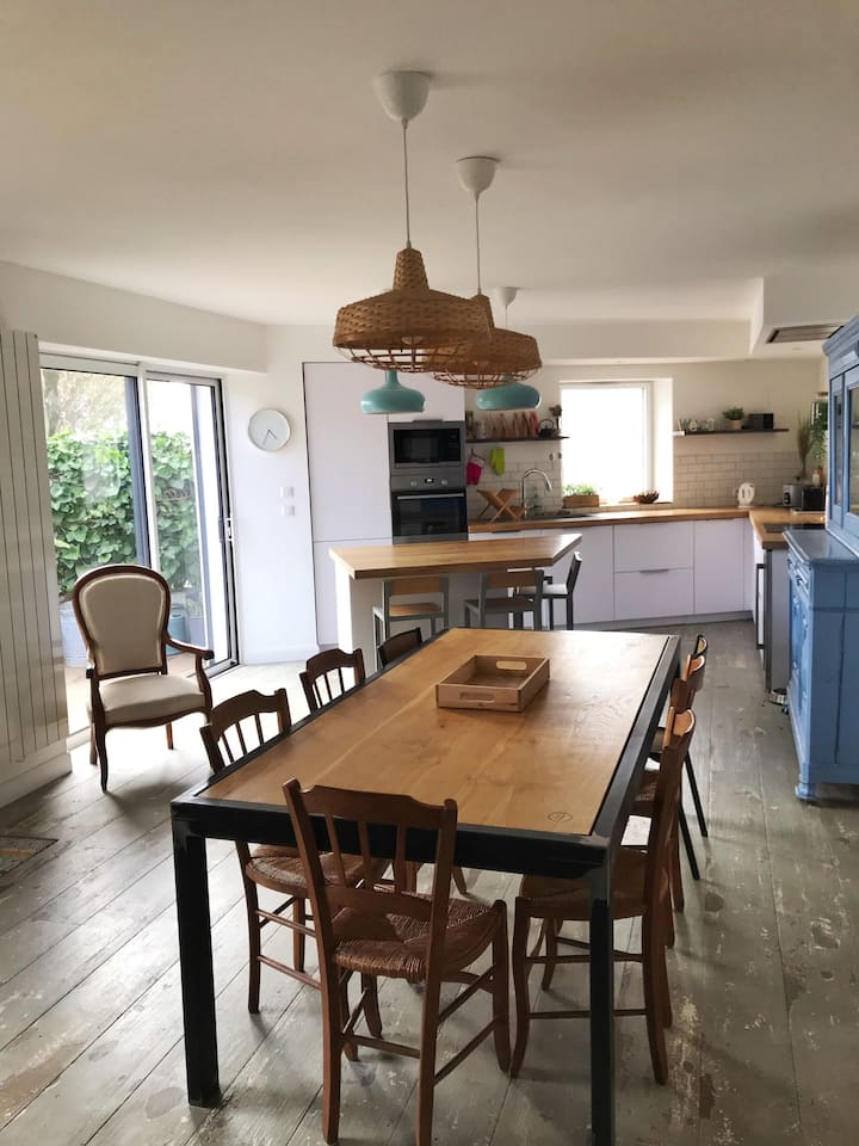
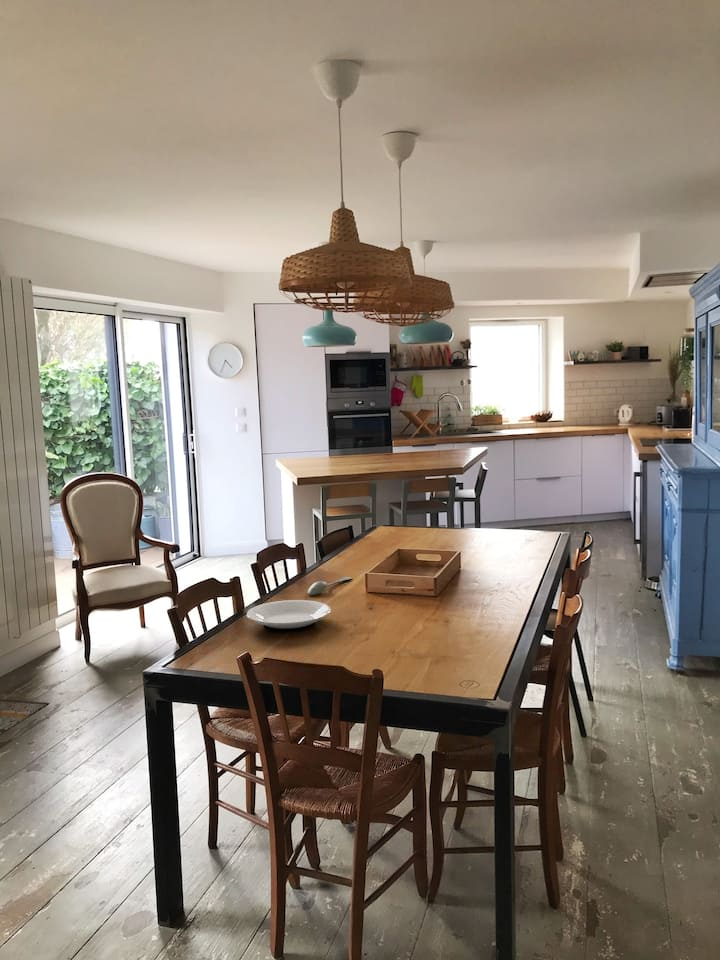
+ spoon [306,576,353,596]
+ plate [246,599,332,632]
